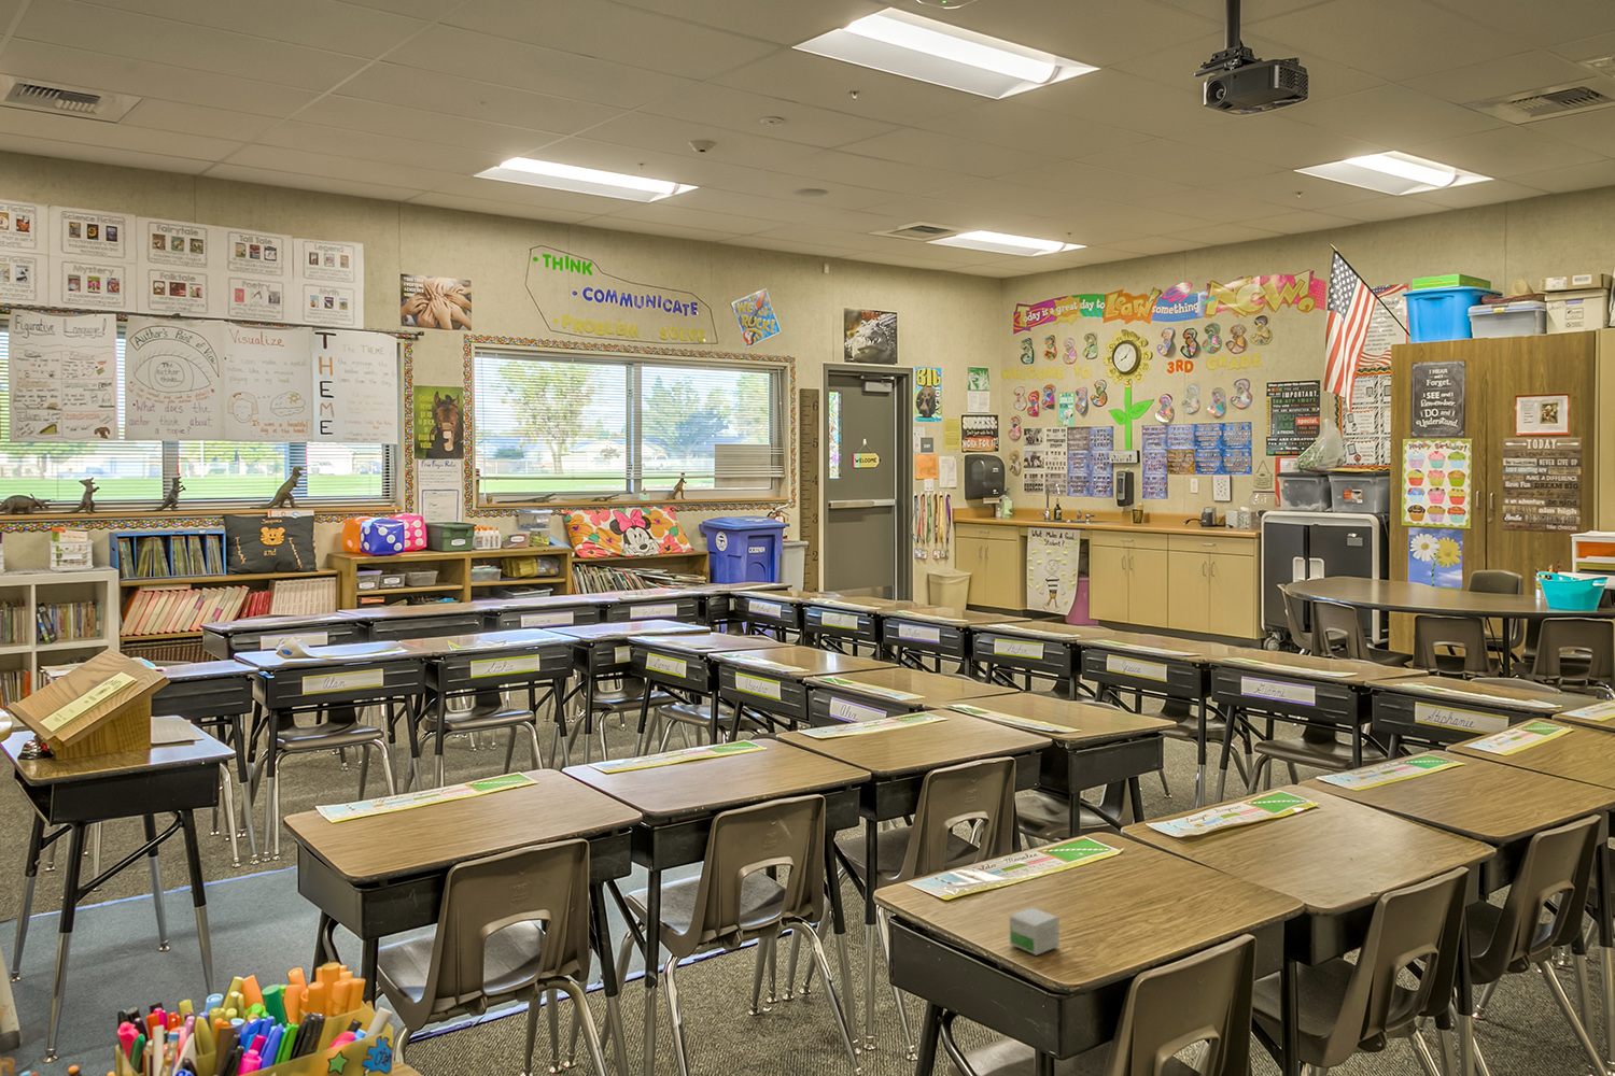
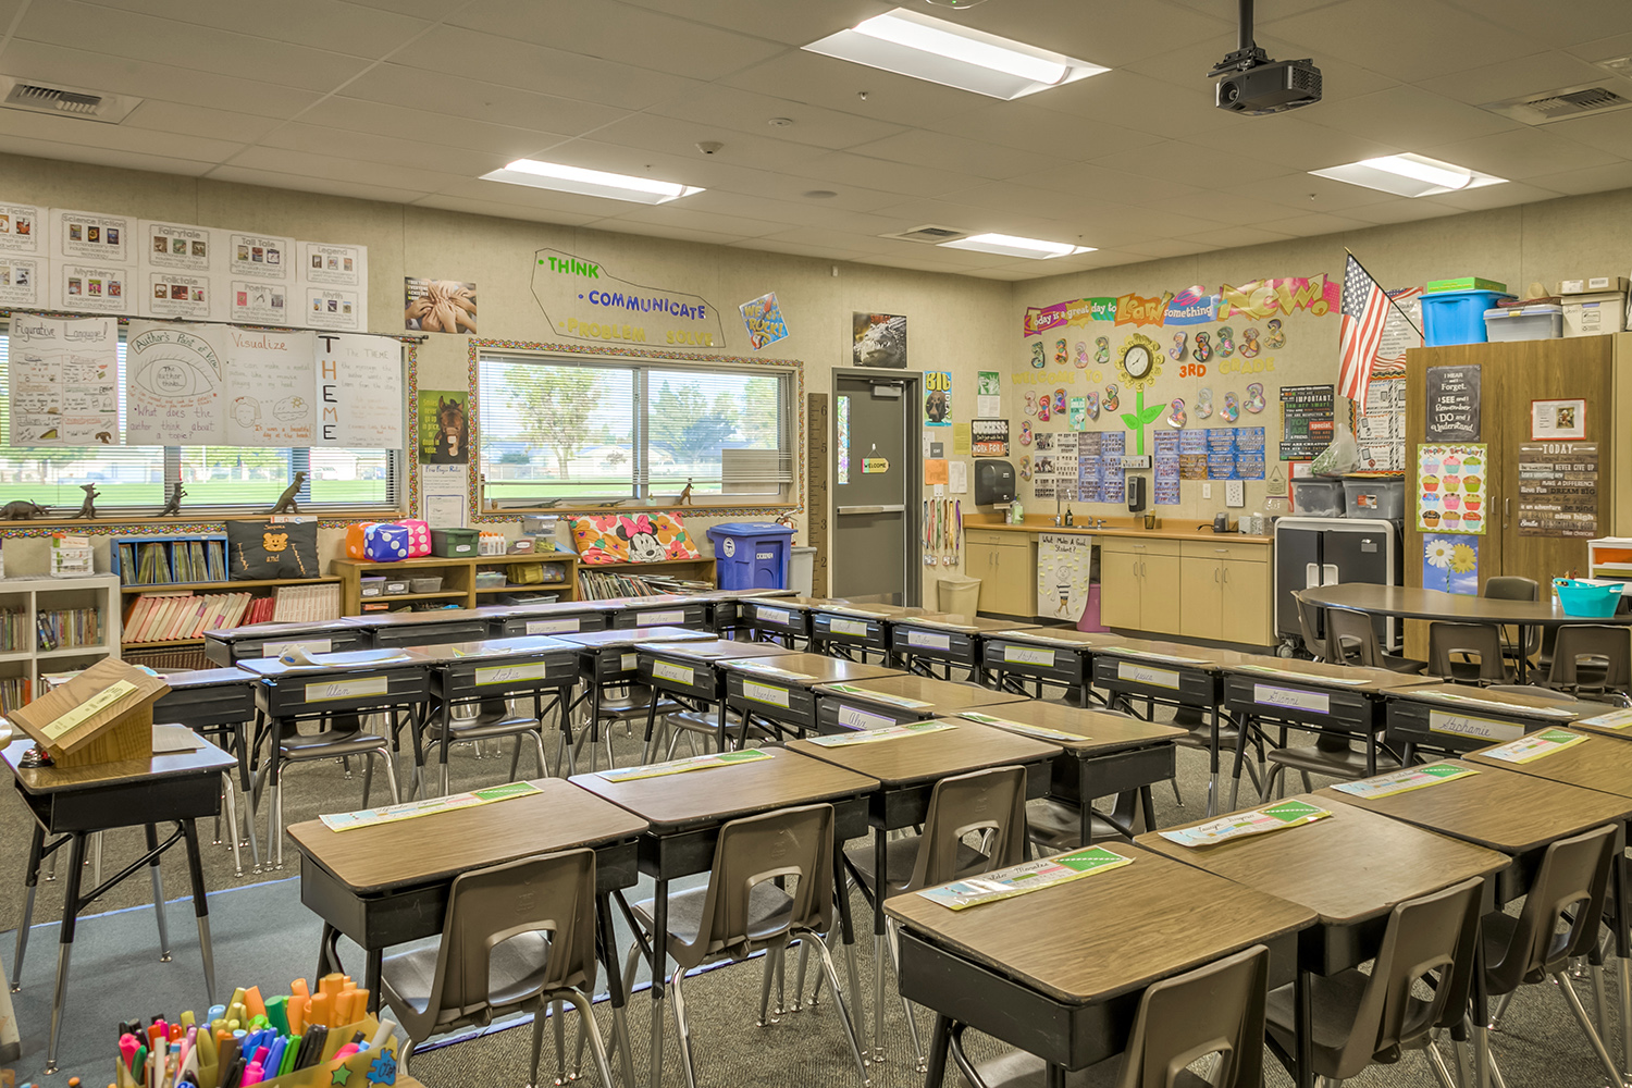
- small box [1009,905,1061,957]
